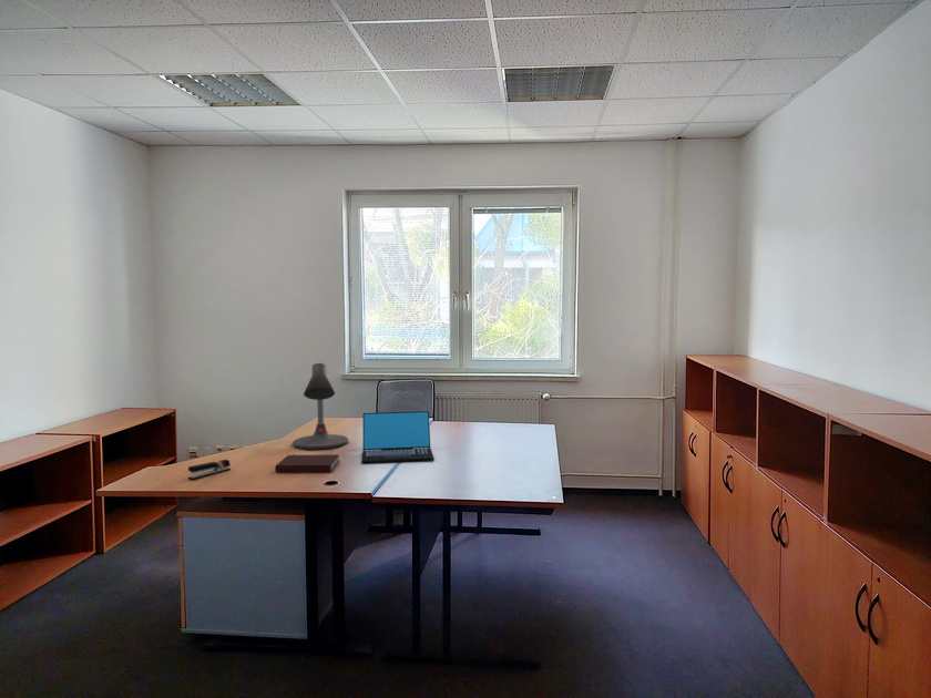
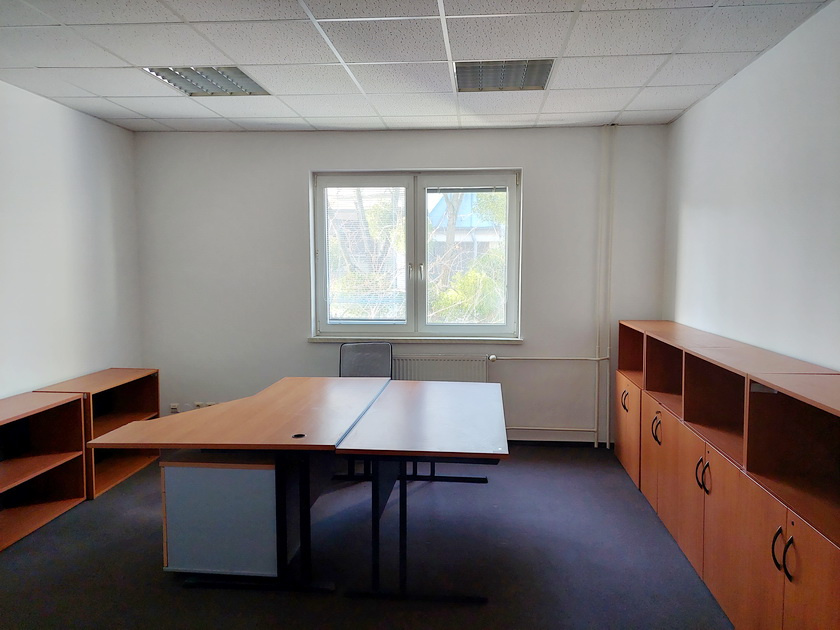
- stapler [187,459,232,481]
- notebook [274,453,340,473]
- laptop [360,410,436,464]
- desk lamp [291,362,349,451]
